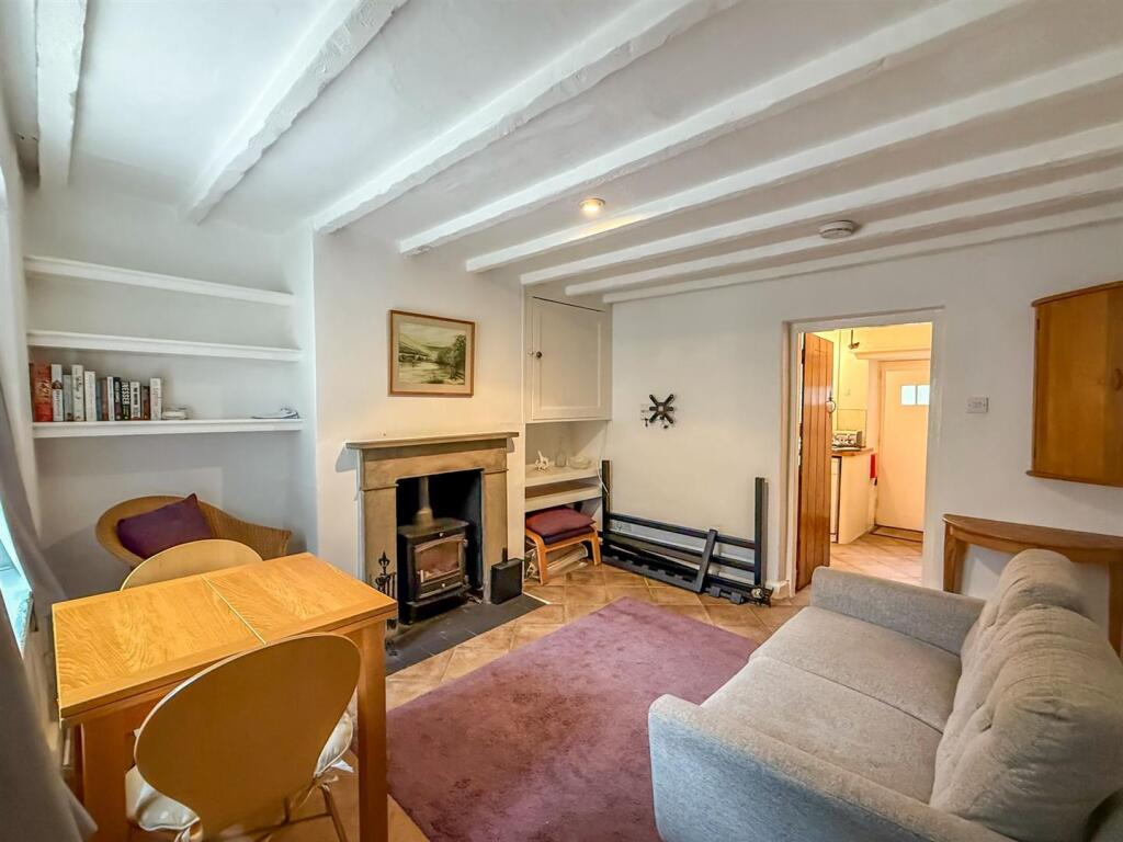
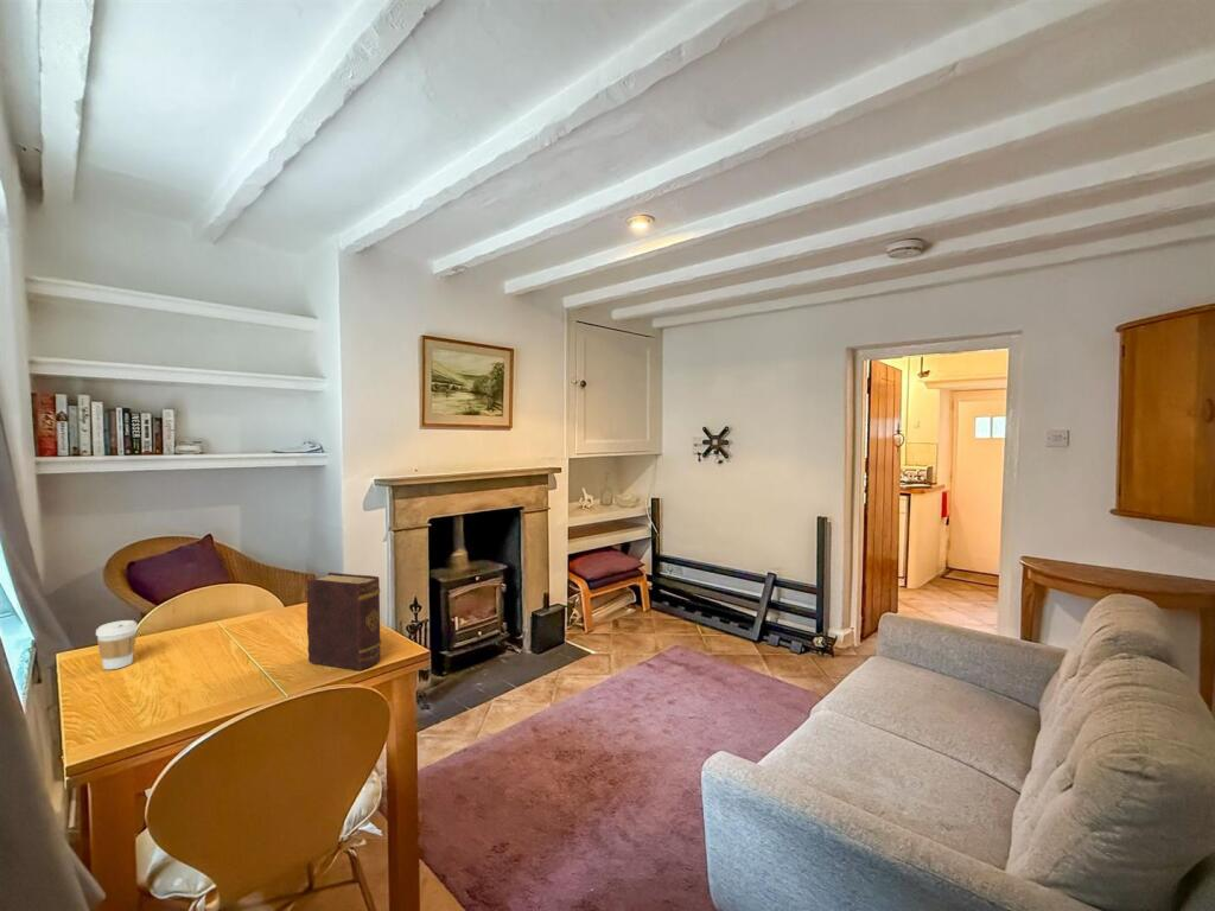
+ coffee cup [95,619,139,670]
+ diary [305,572,382,671]
